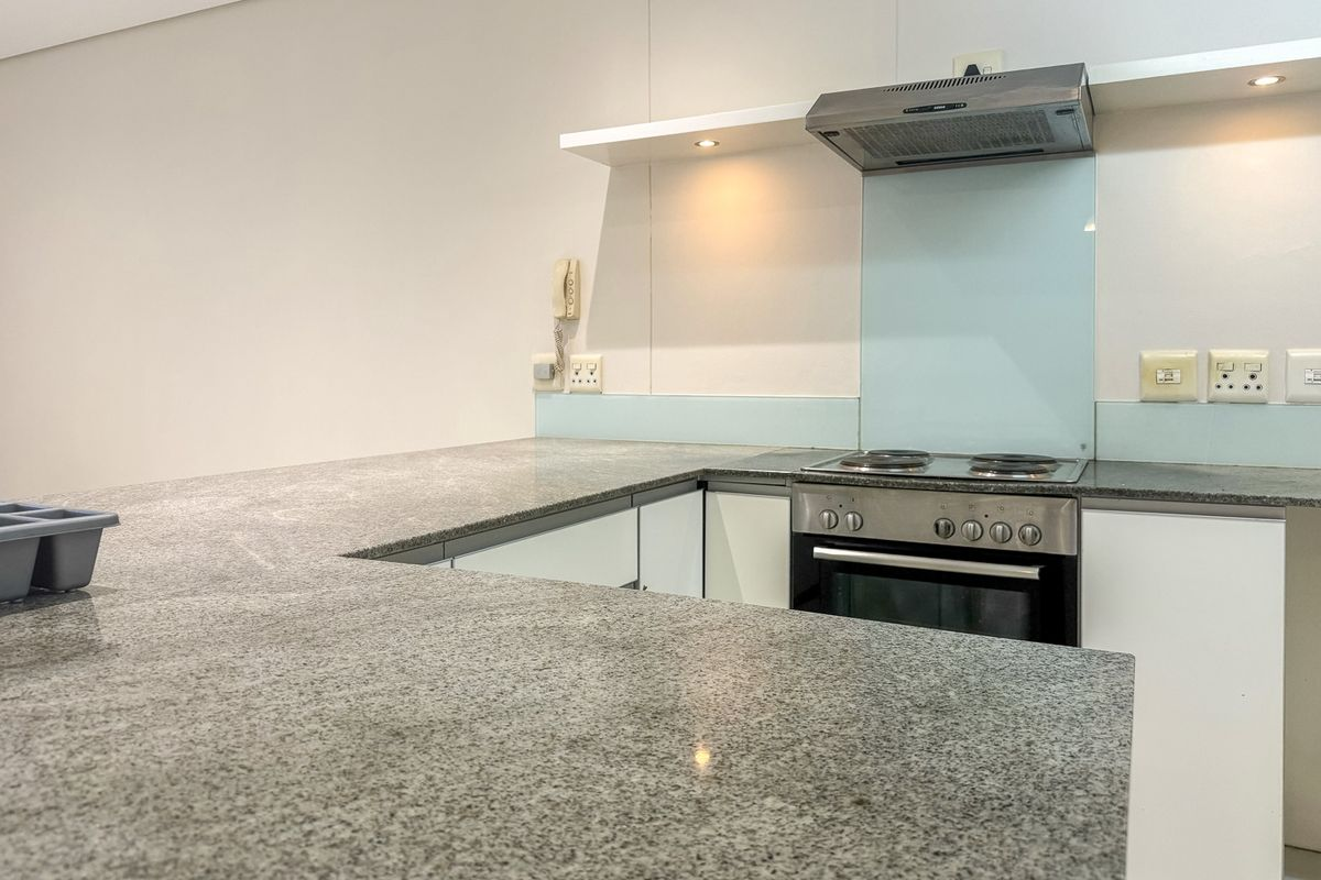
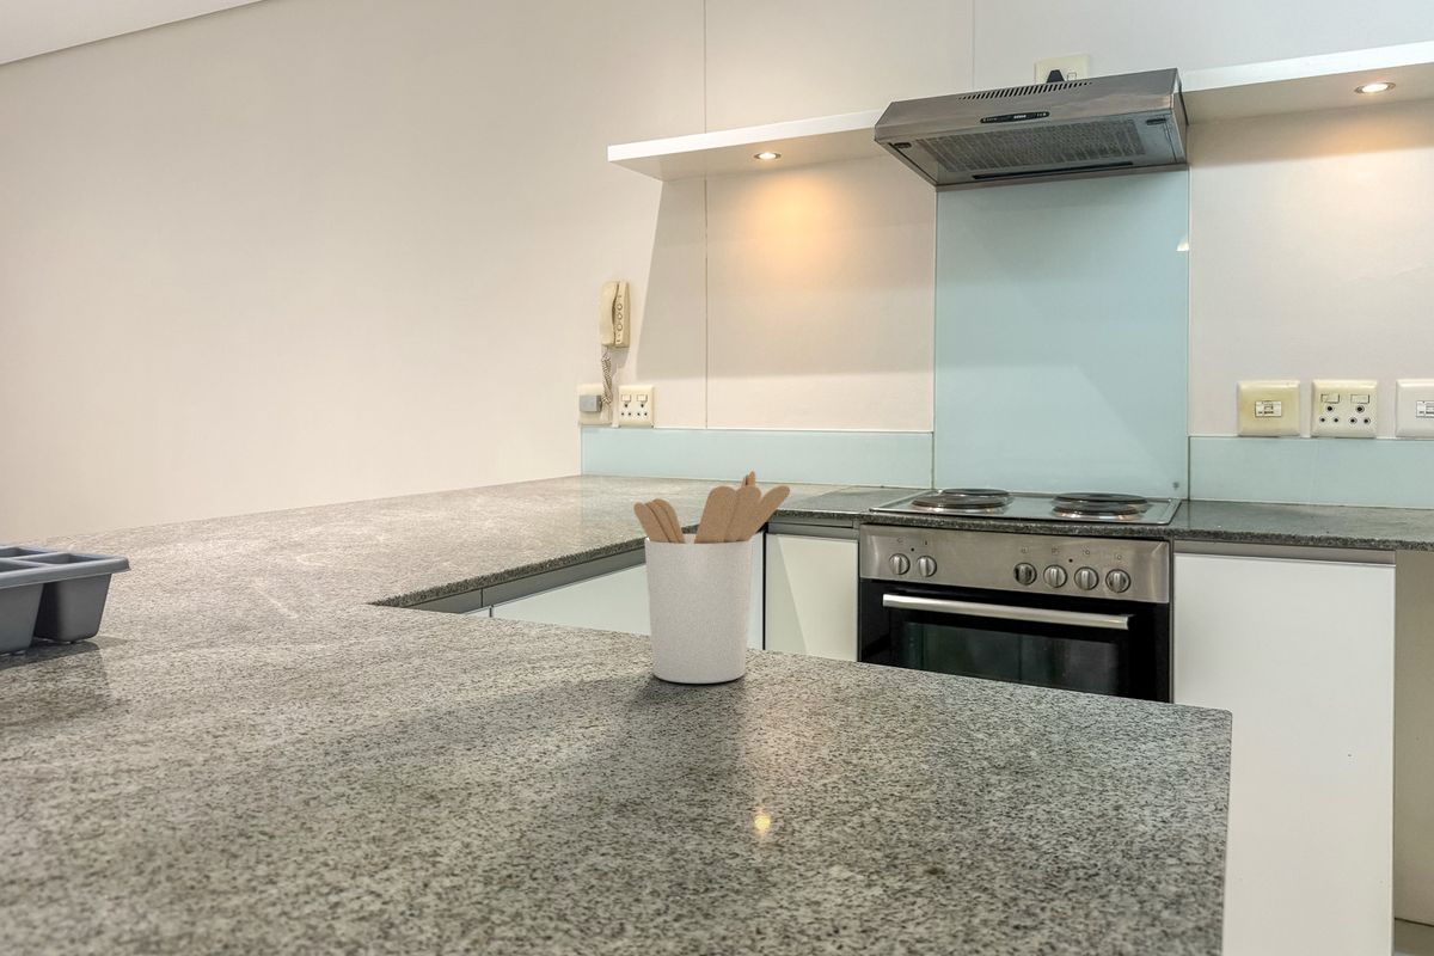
+ utensil holder [632,470,791,685]
